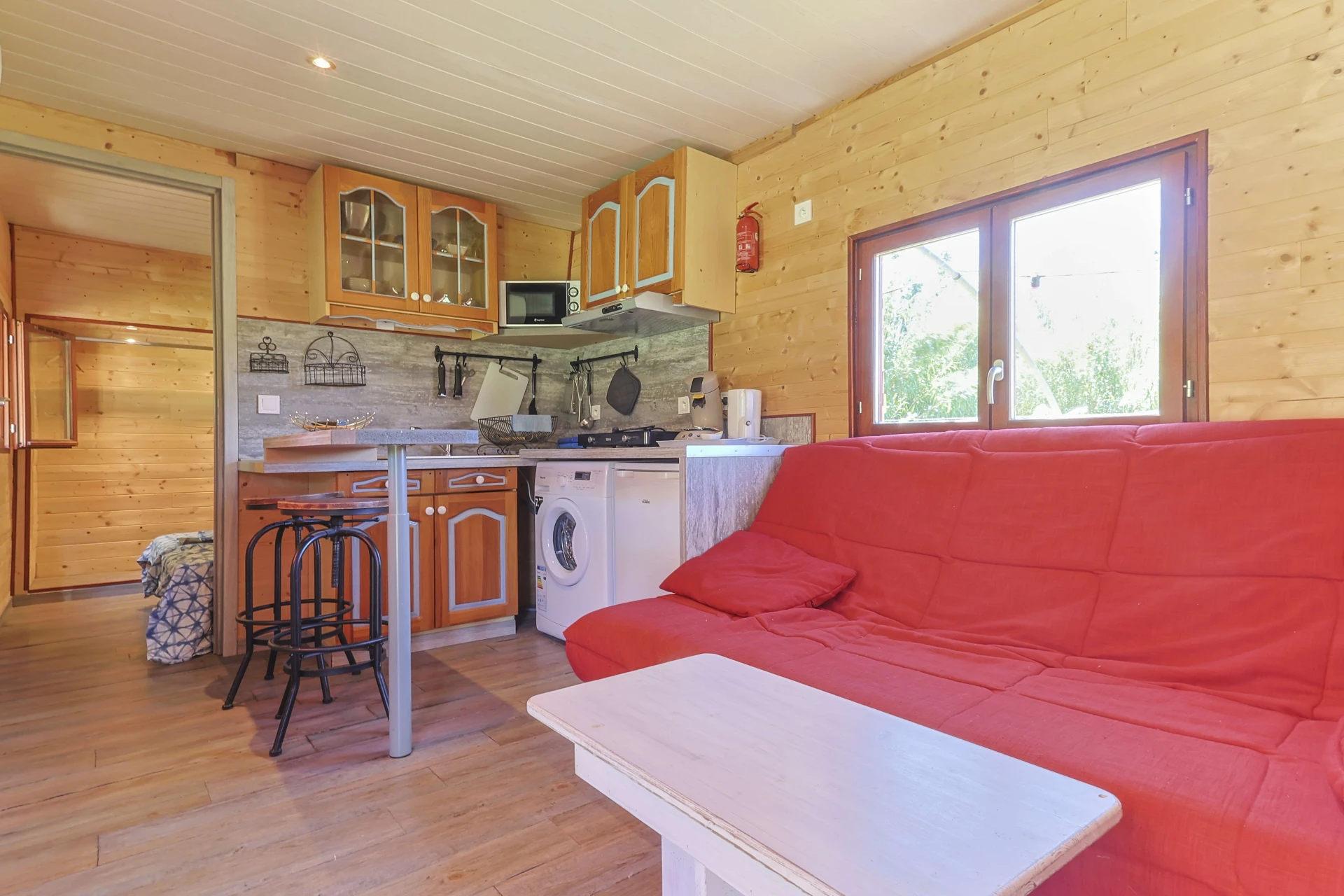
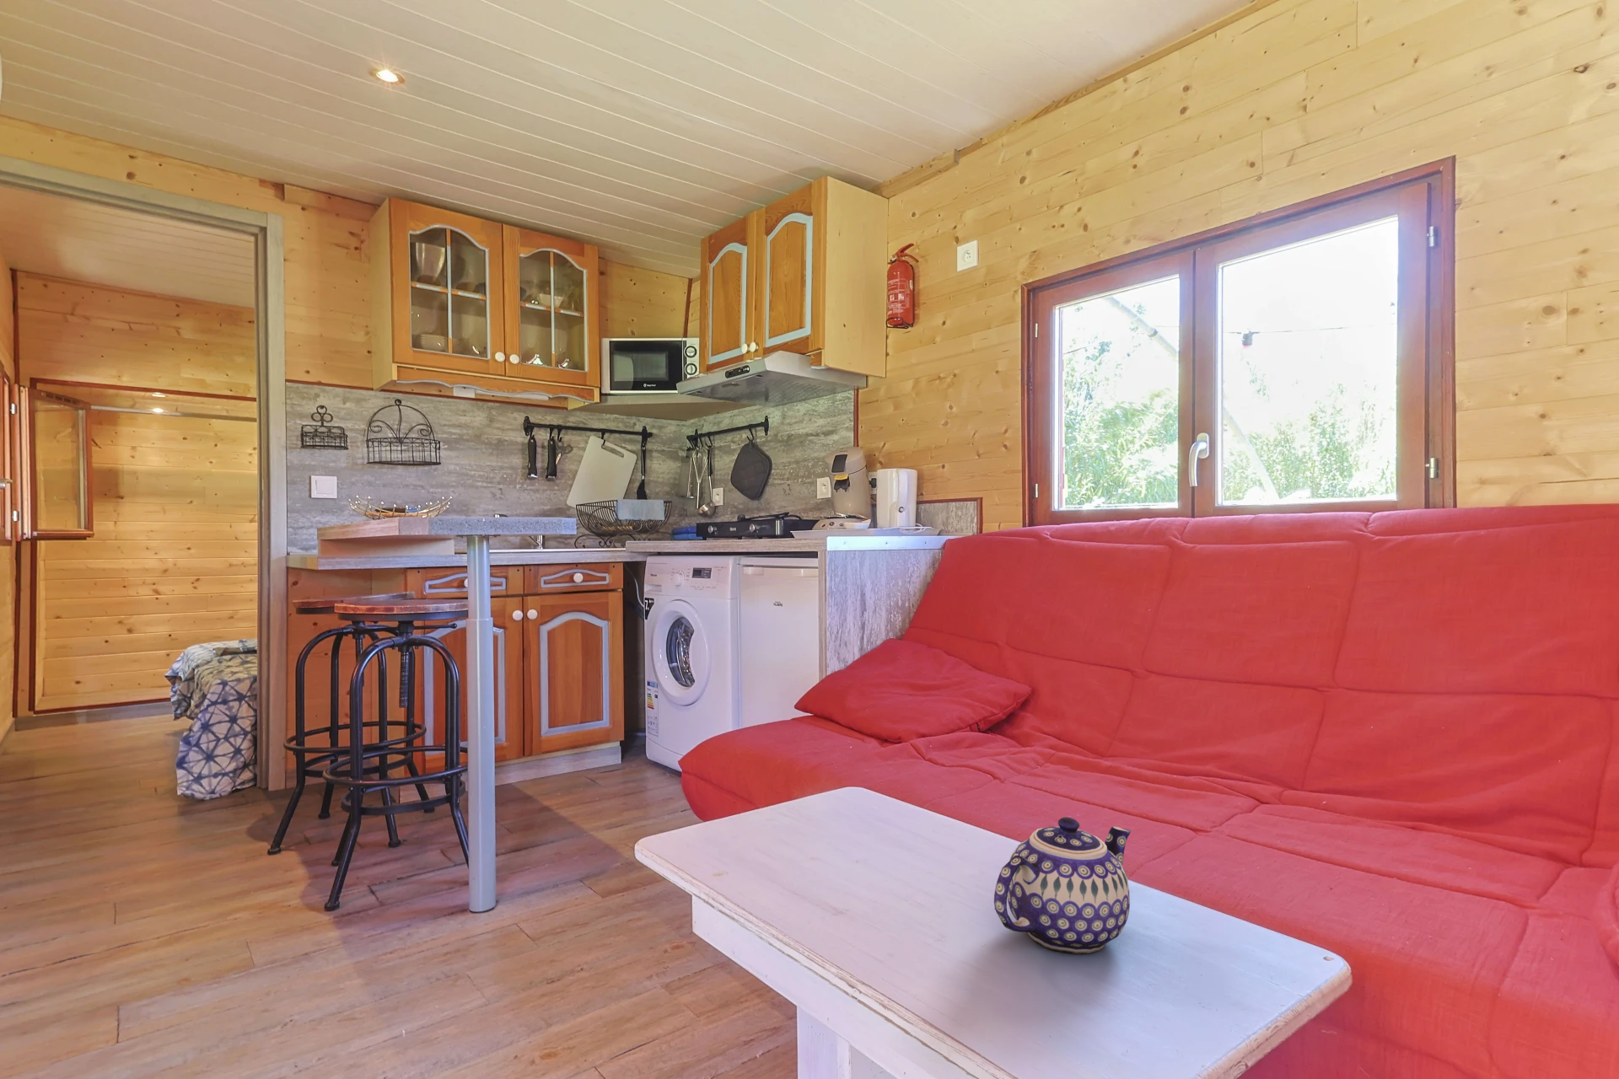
+ teapot [994,816,1132,955]
